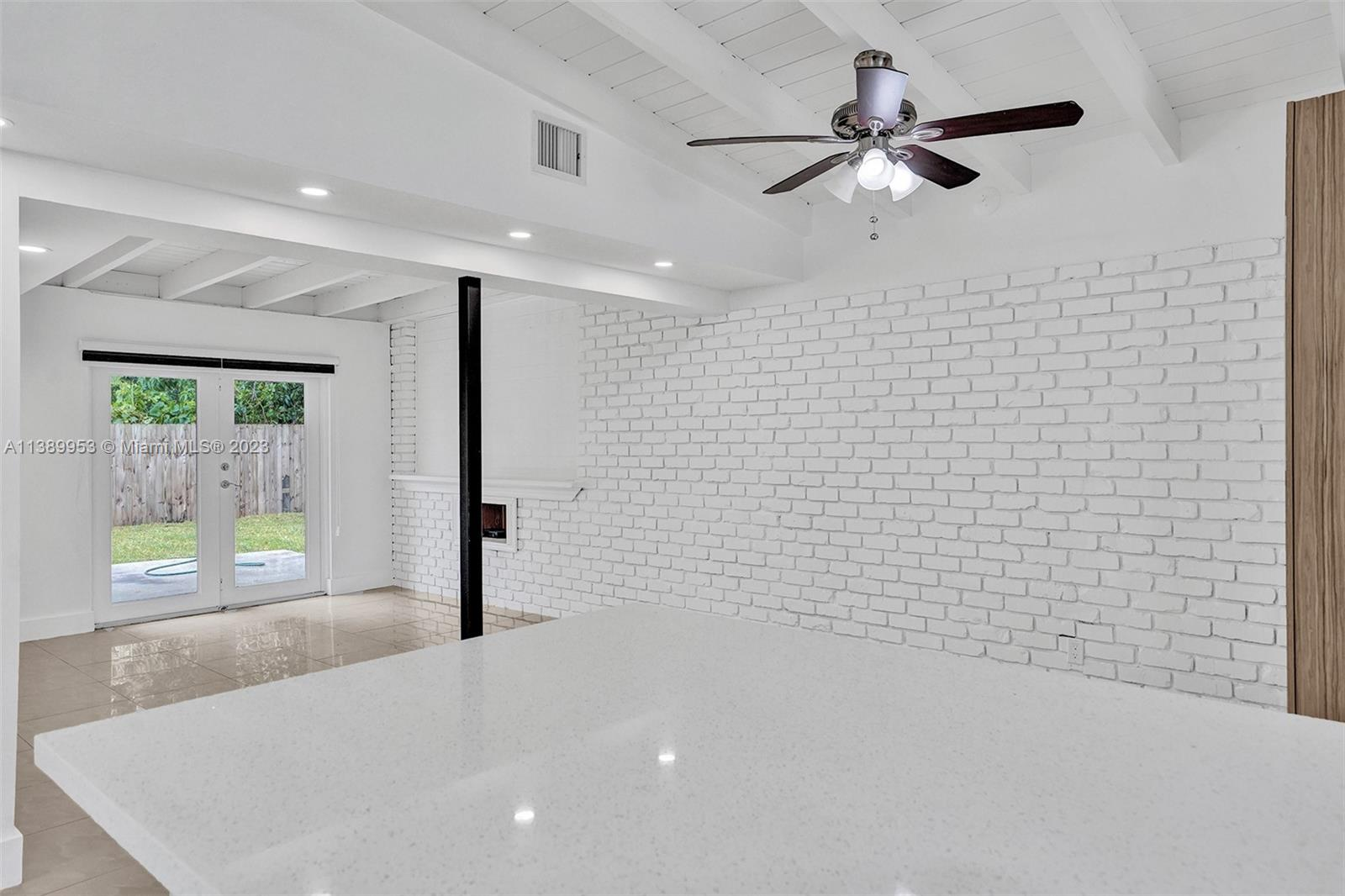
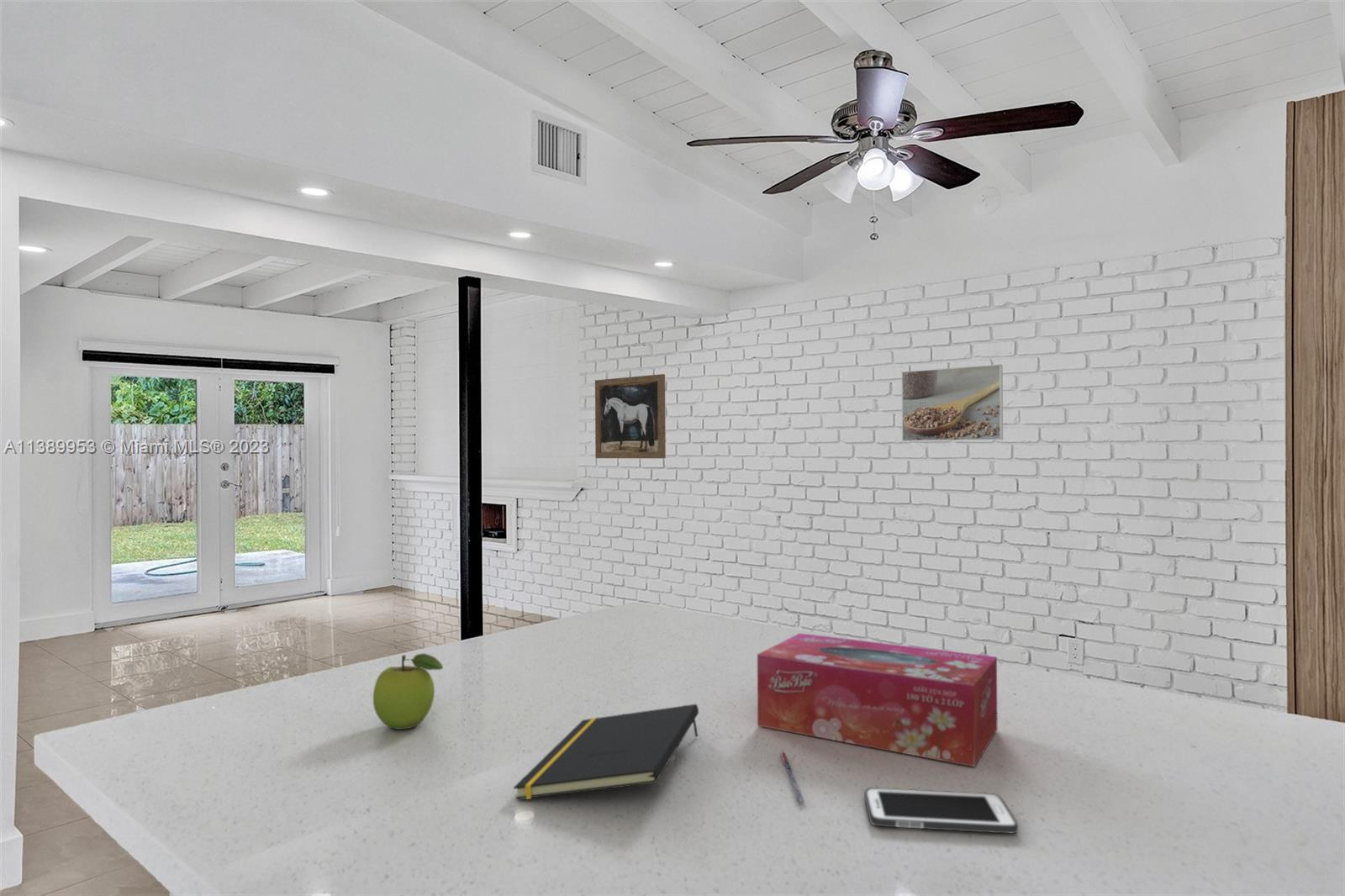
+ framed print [901,364,1004,442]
+ tissue box [757,632,998,767]
+ notepad [513,704,699,800]
+ fruit [372,652,444,730]
+ pen [779,751,806,805]
+ wall art [594,373,667,459]
+ cell phone [863,788,1019,834]
